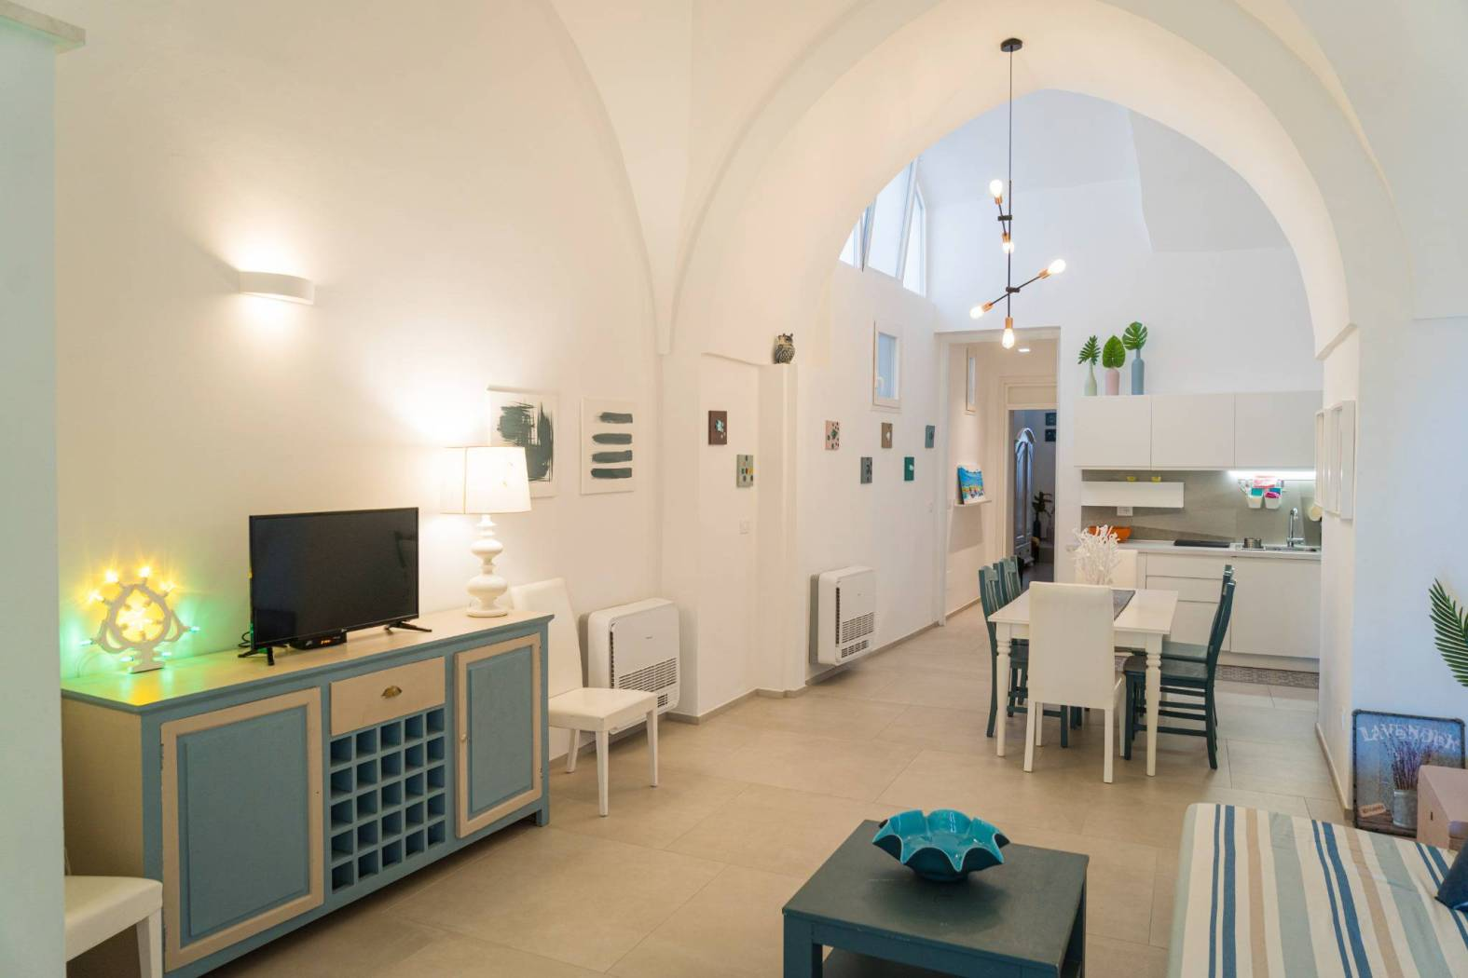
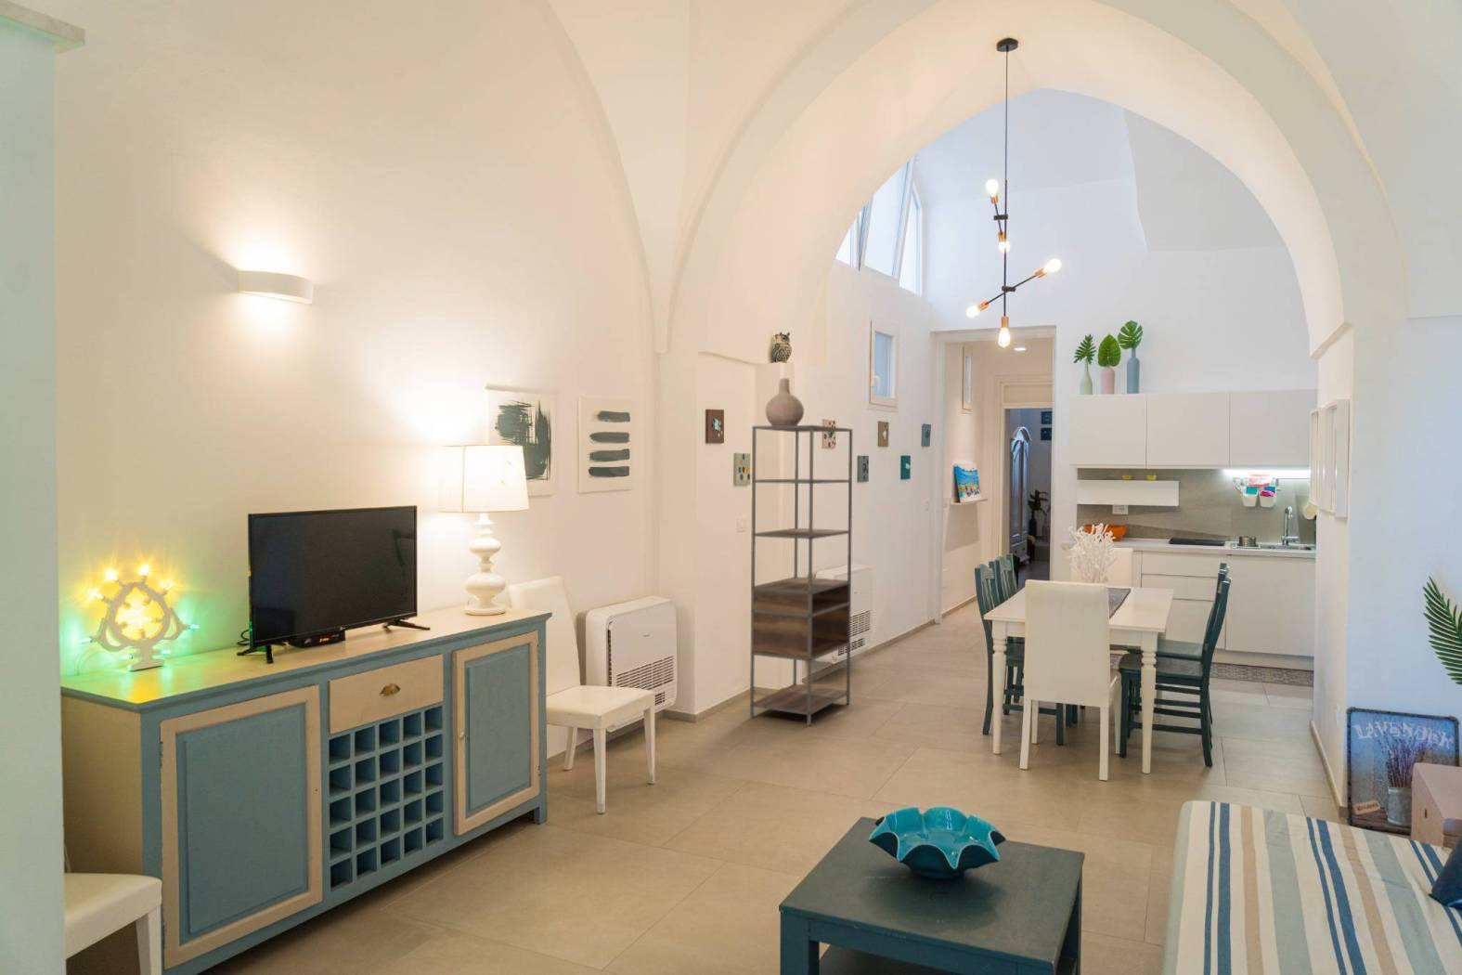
+ shelving unit [749,424,853,726]
+ vase [764,377,805,425]
